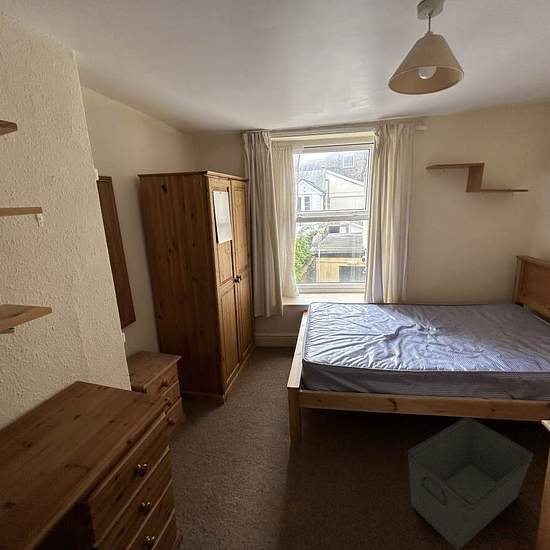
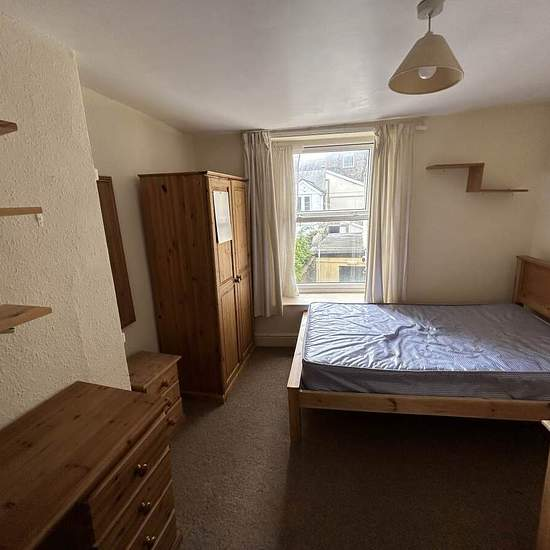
- storage bin [407,416,535,550]
